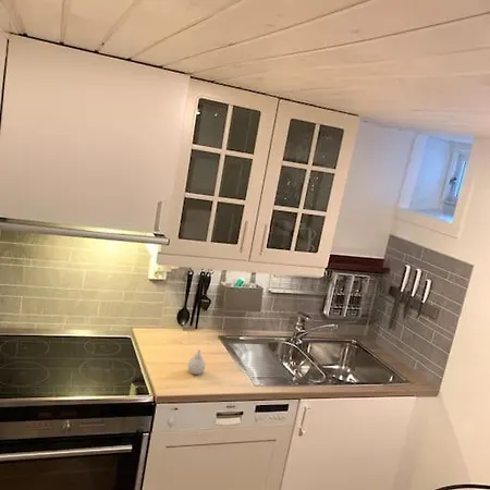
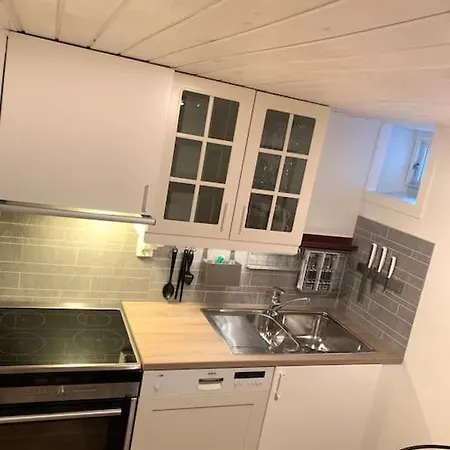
- vase [187,350,206,376]
